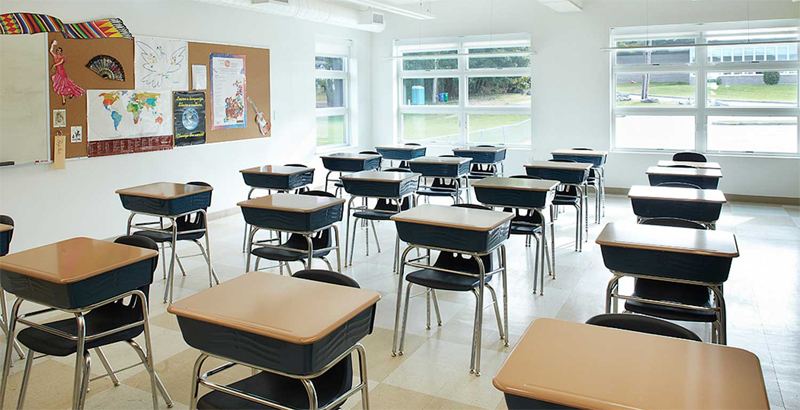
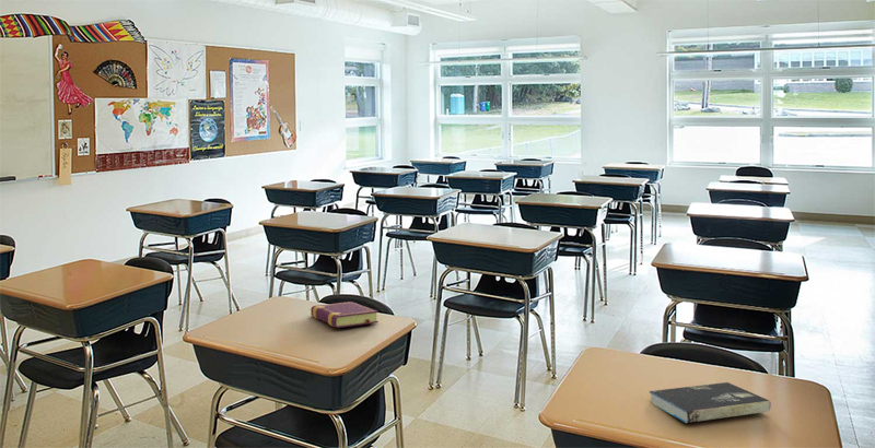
+ book [649,381,772,424]
+ book [310,300,380,329]
